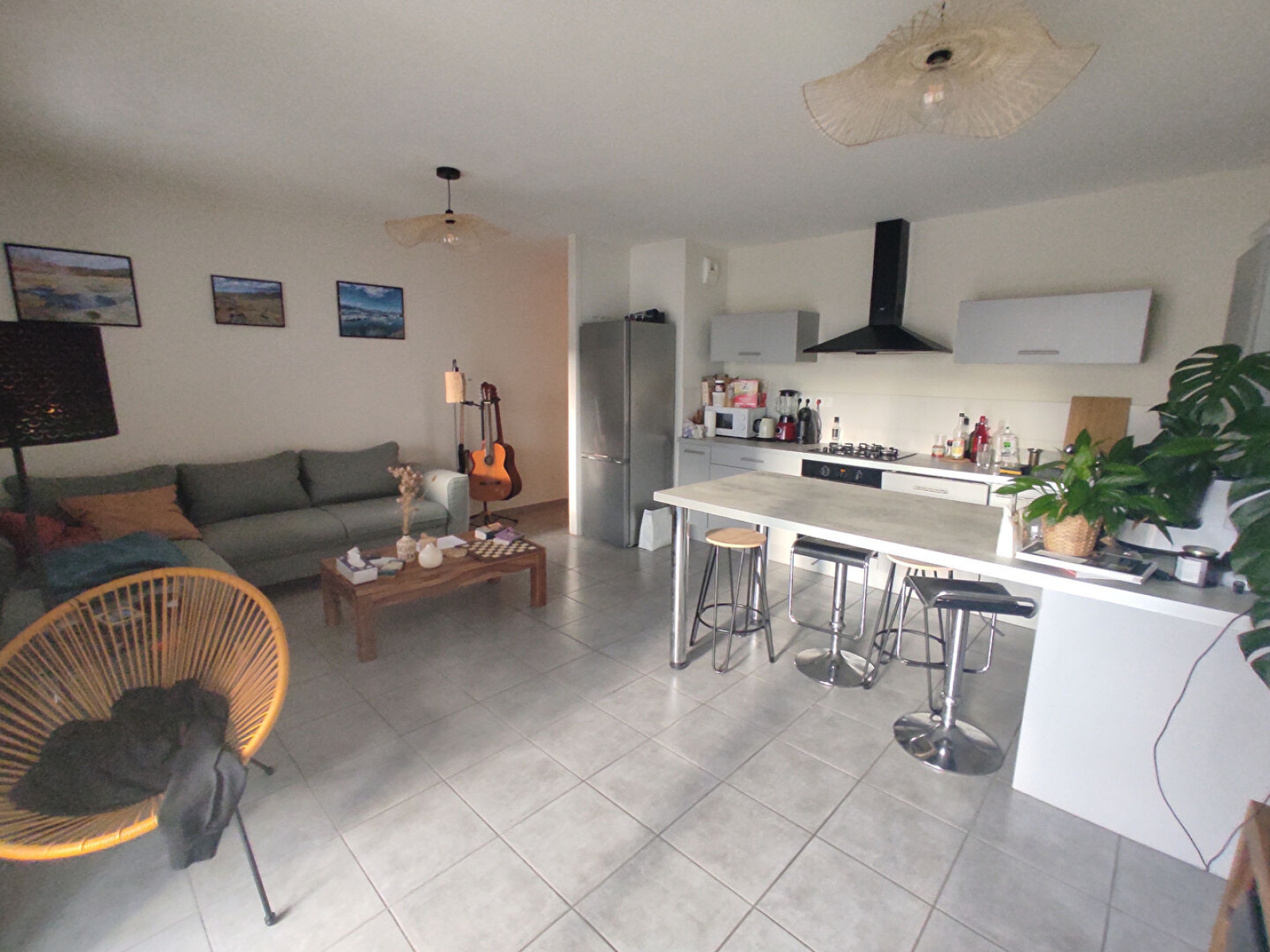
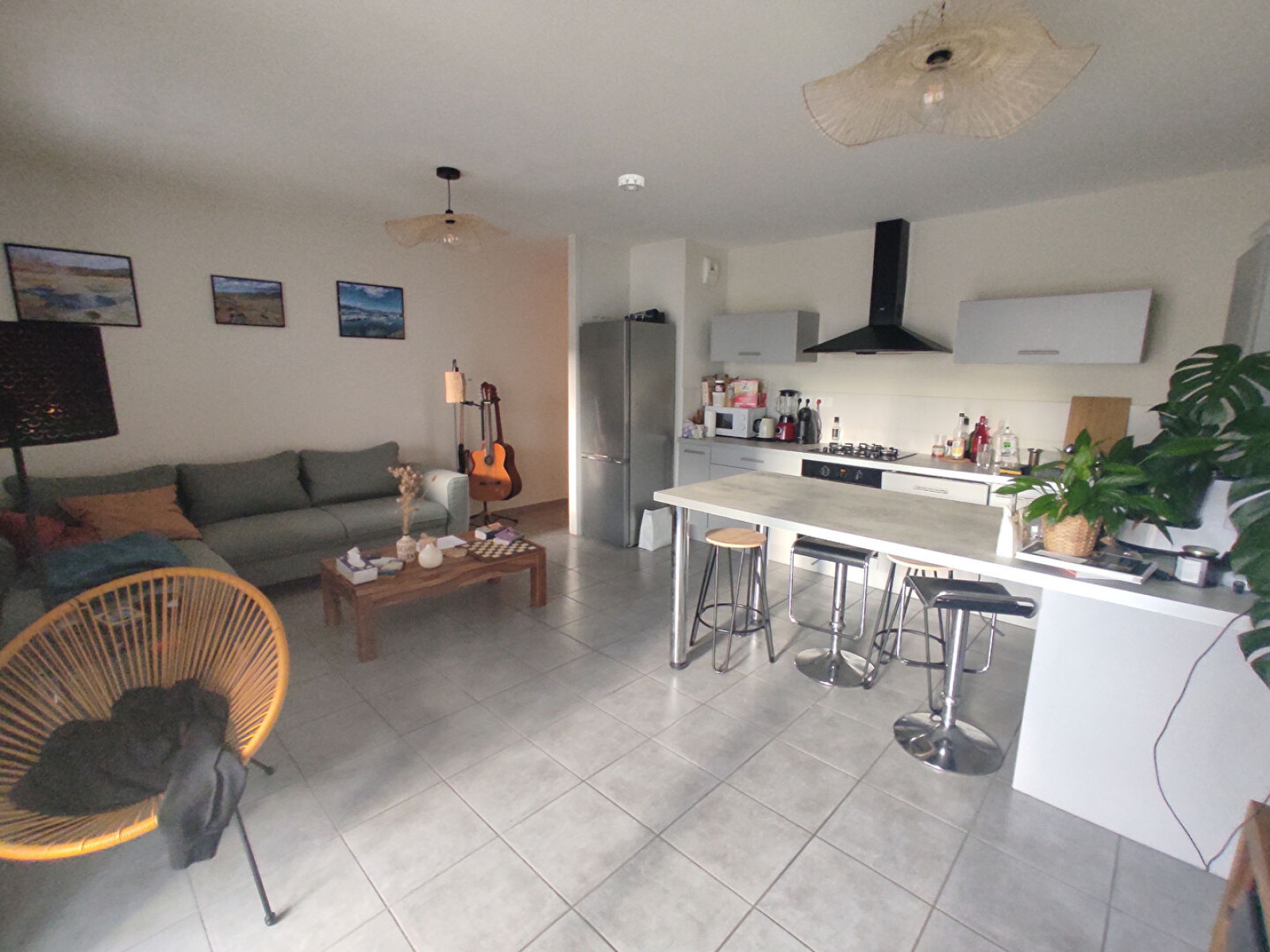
+ smoke detector [618,173,645,193]
